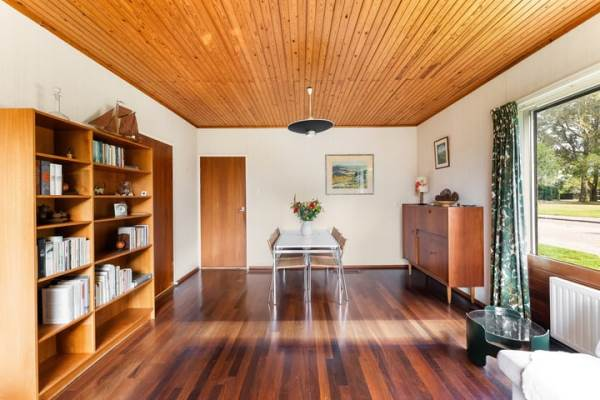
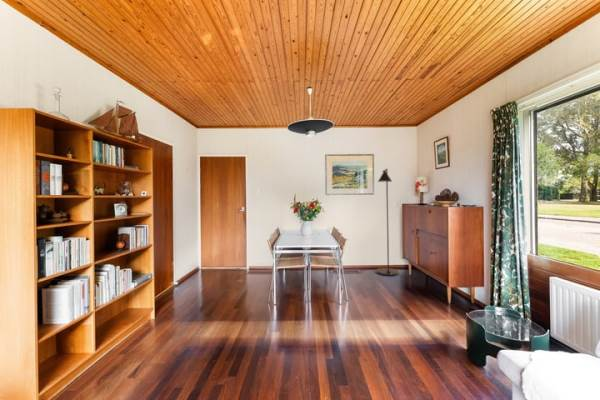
+ floor lamp [375,168,400,277]
